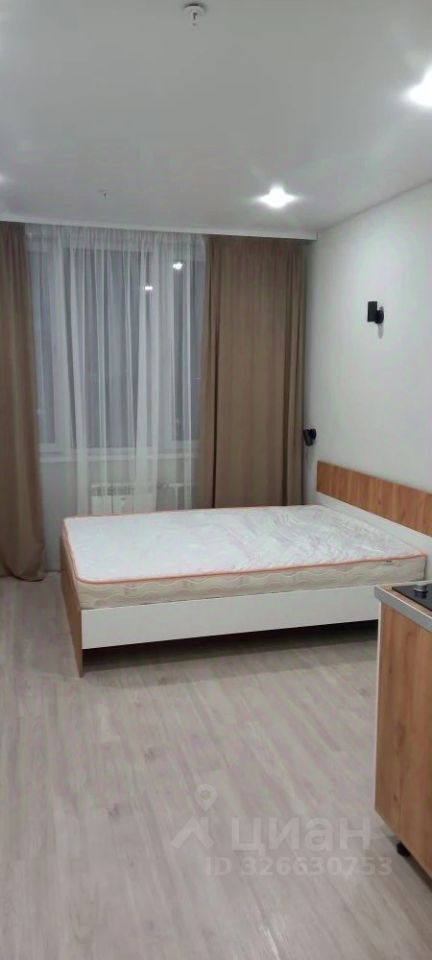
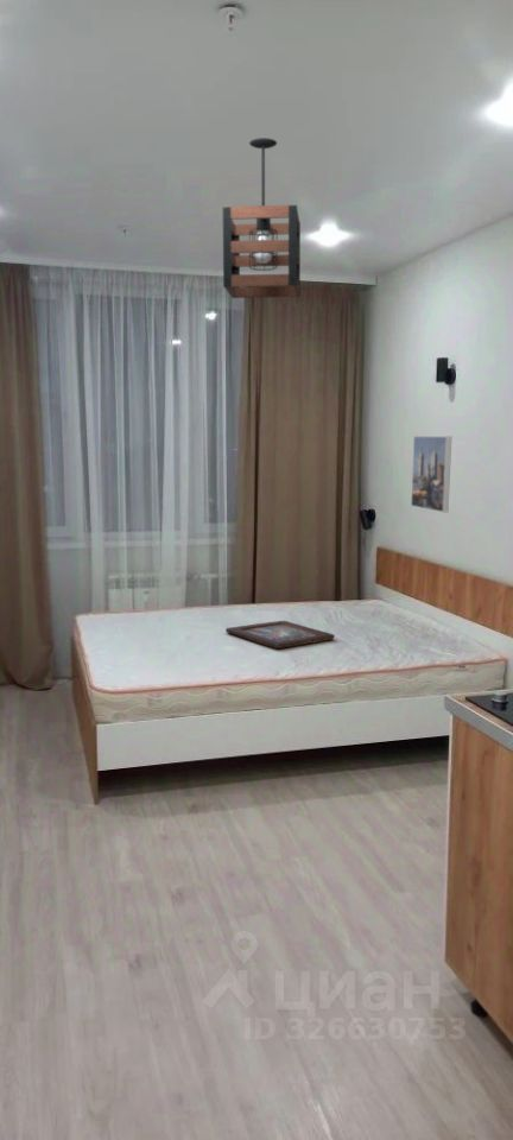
+ pendant light [222,137,302,299]
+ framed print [410,435,452,513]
+ decorative tray [224,620,336,650]
